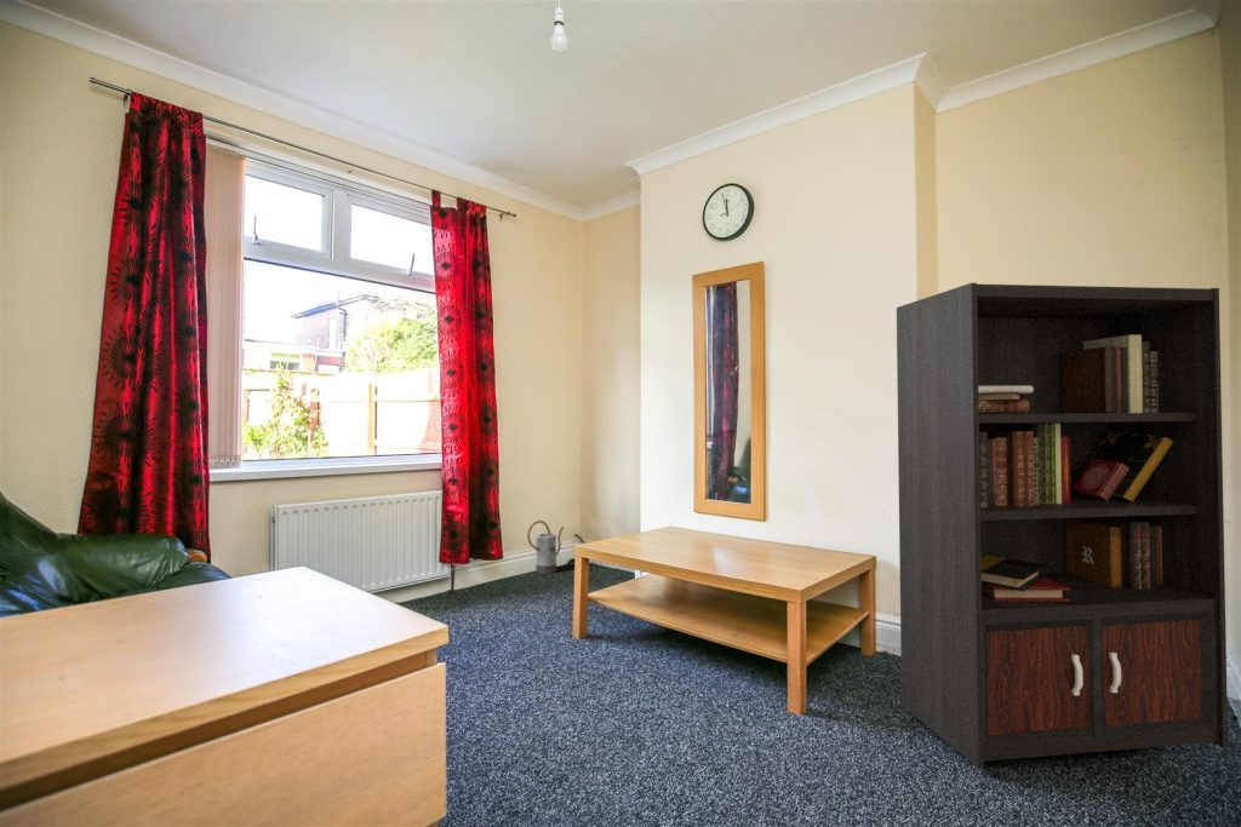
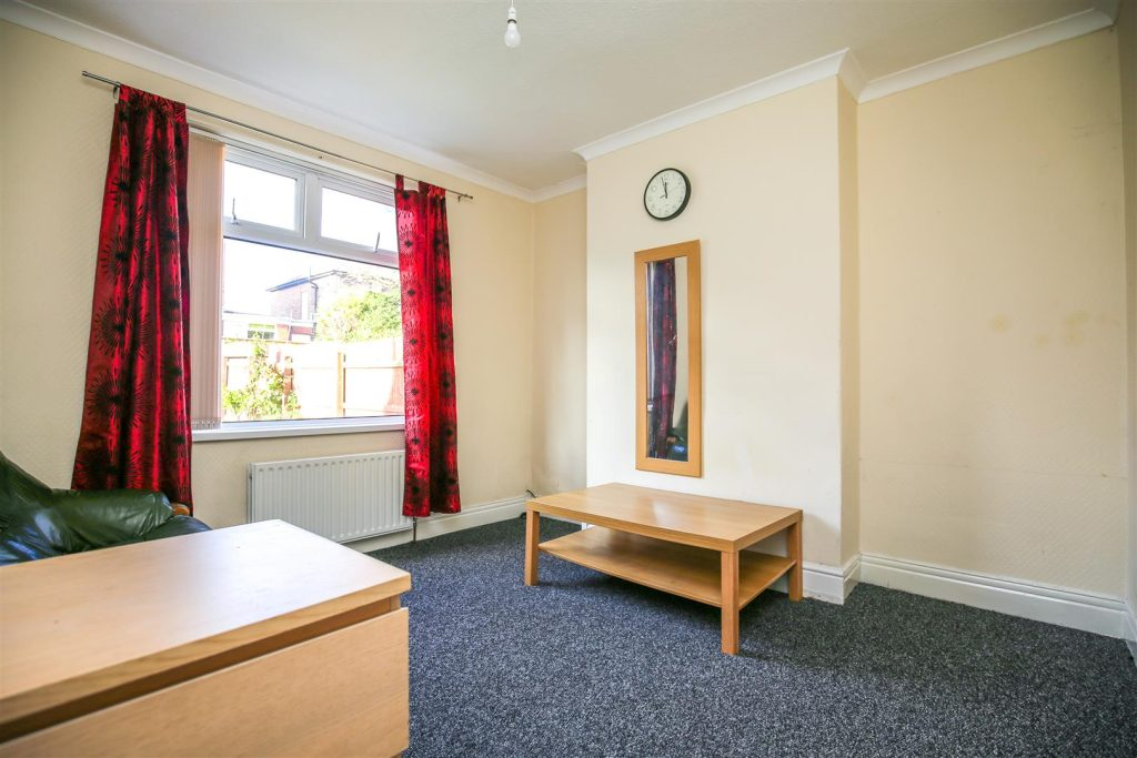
- bookcase [896,282,1229,770]
- watering can [526,519,565,575]
